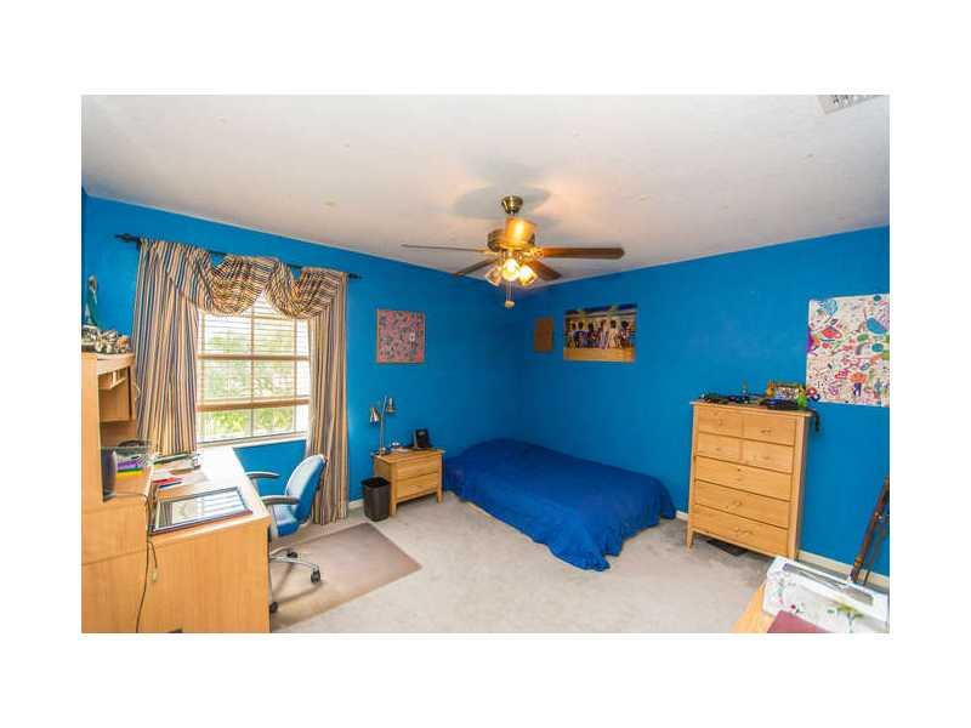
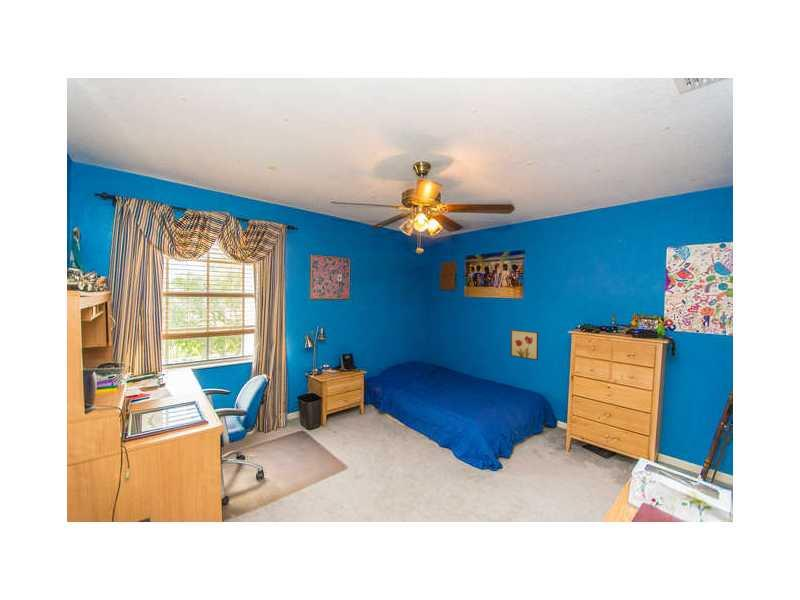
+ wall art [509,329,539,361]
